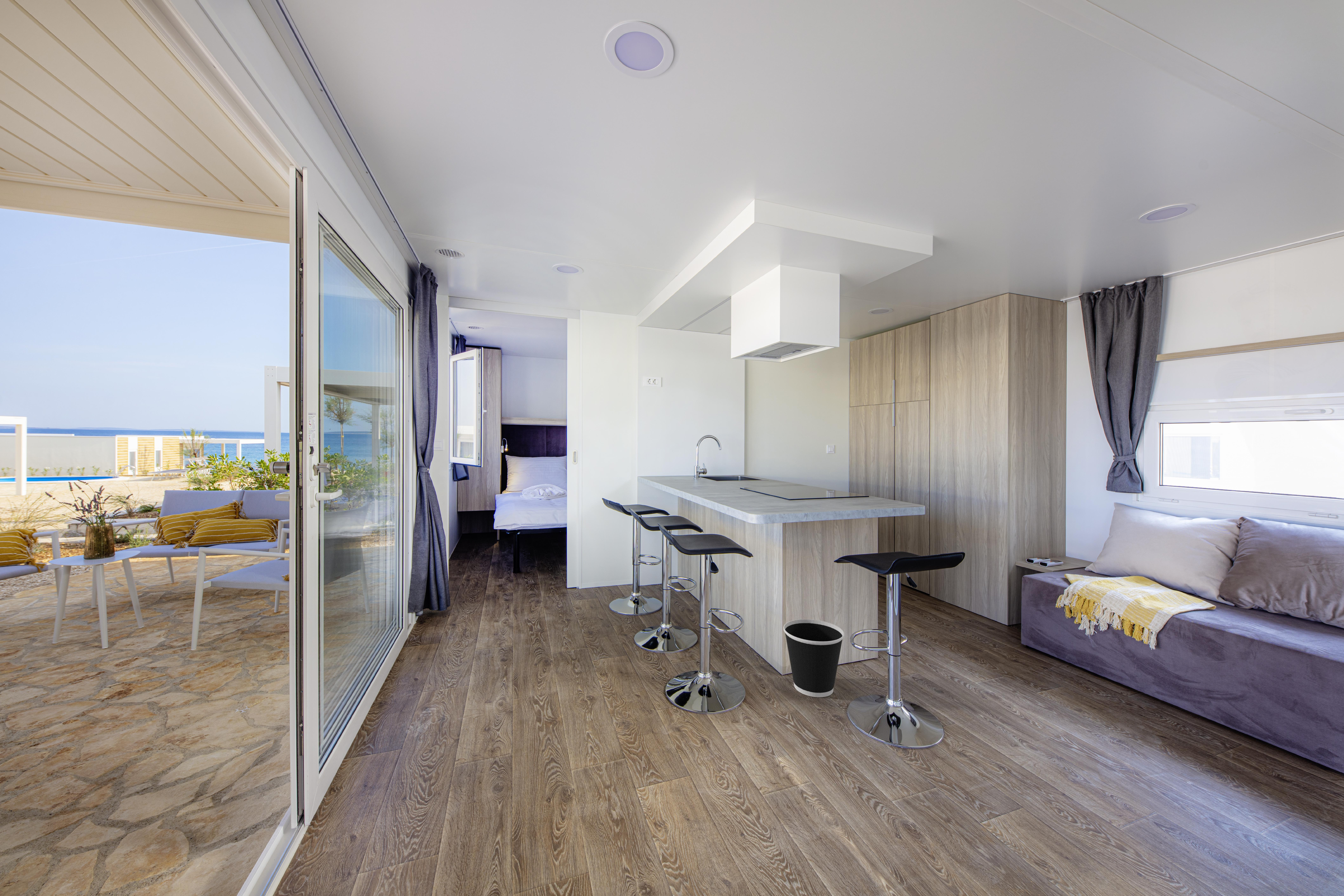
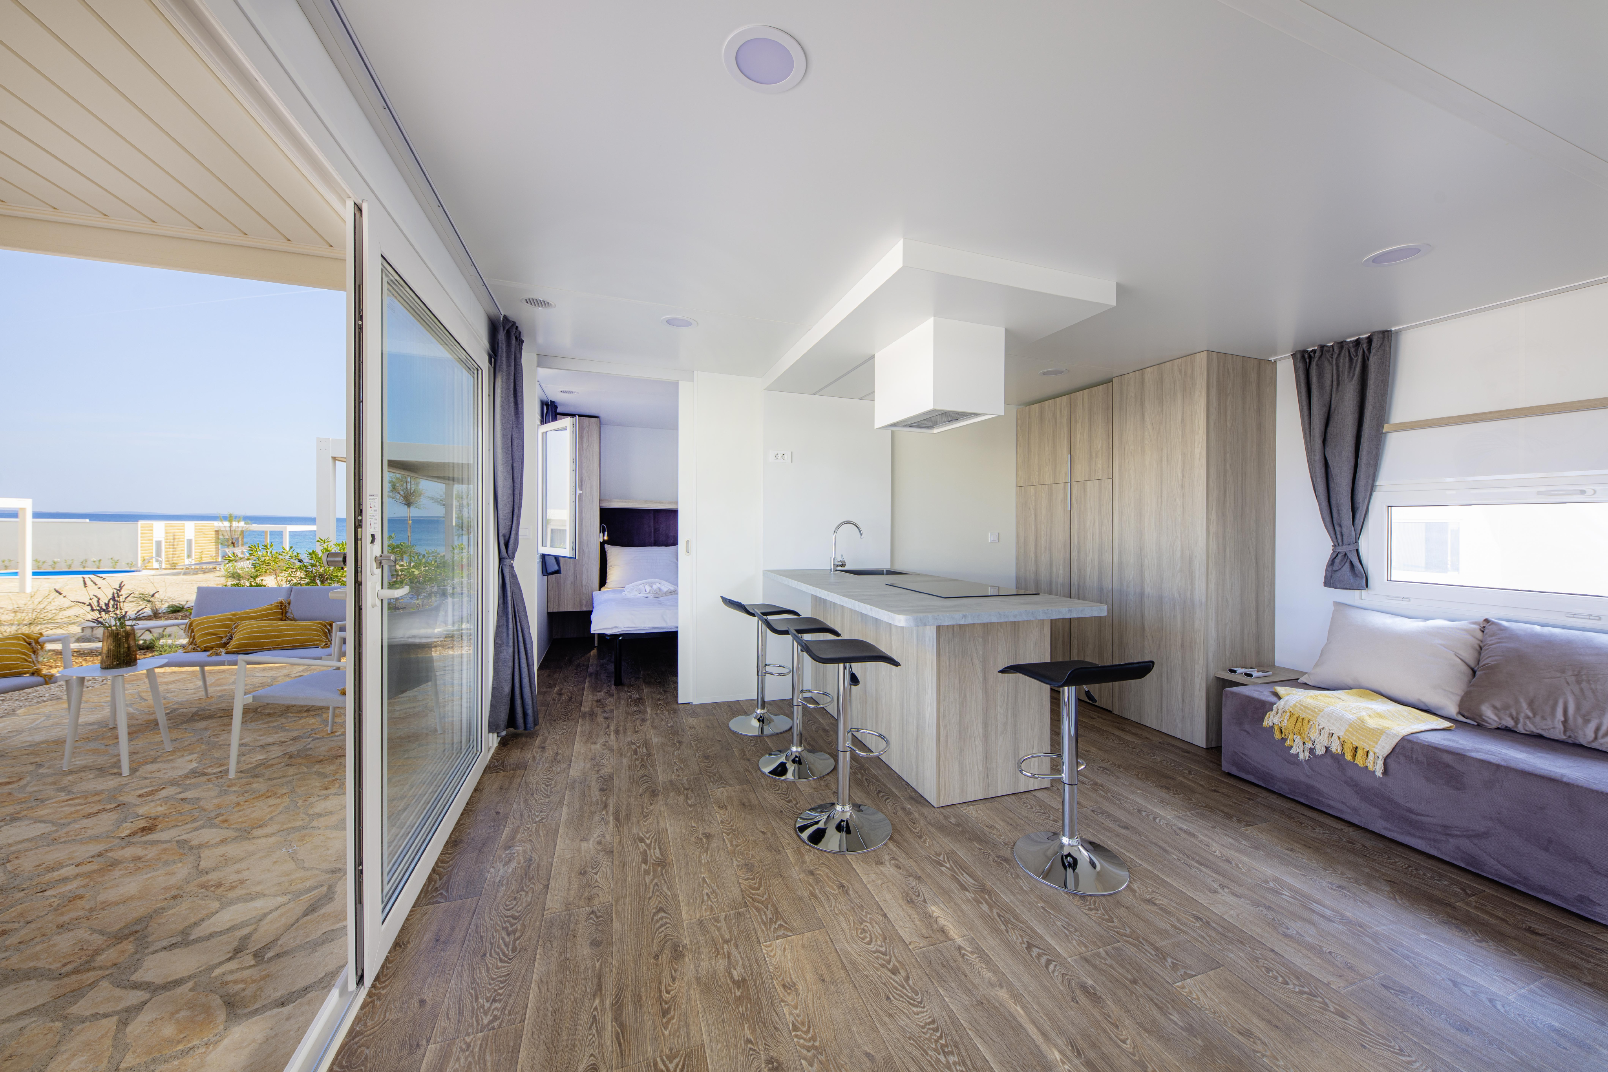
- wastebasket [783,619,845,698]
